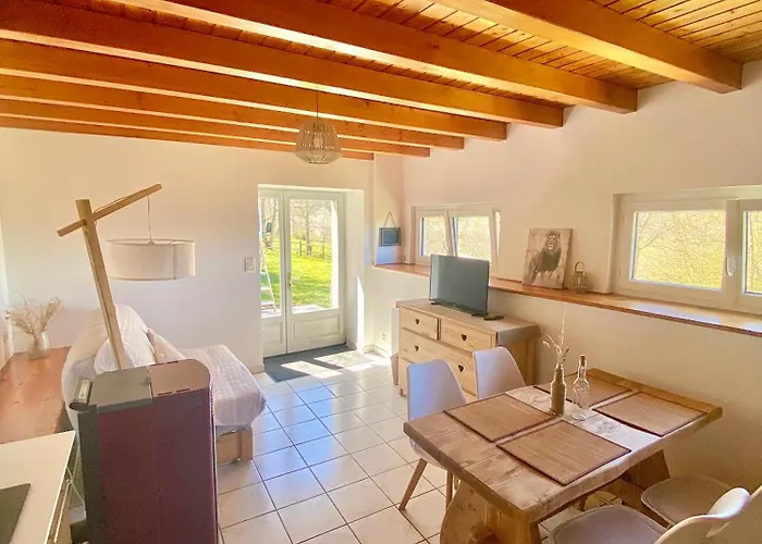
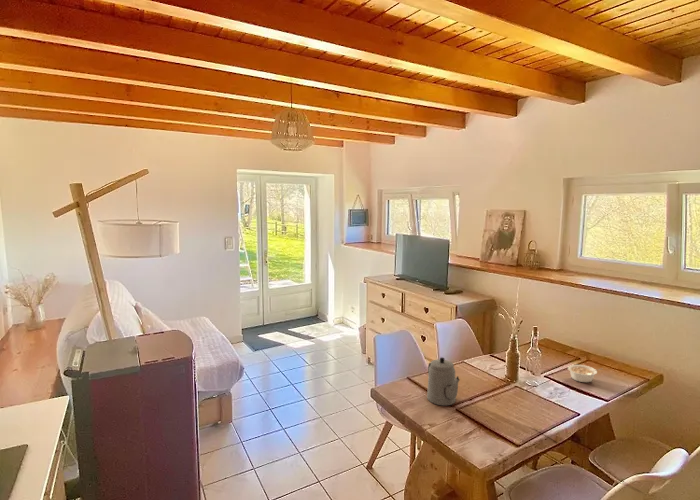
+ legume [567,364,603,383]
+ teapot [426,356,461,406]
